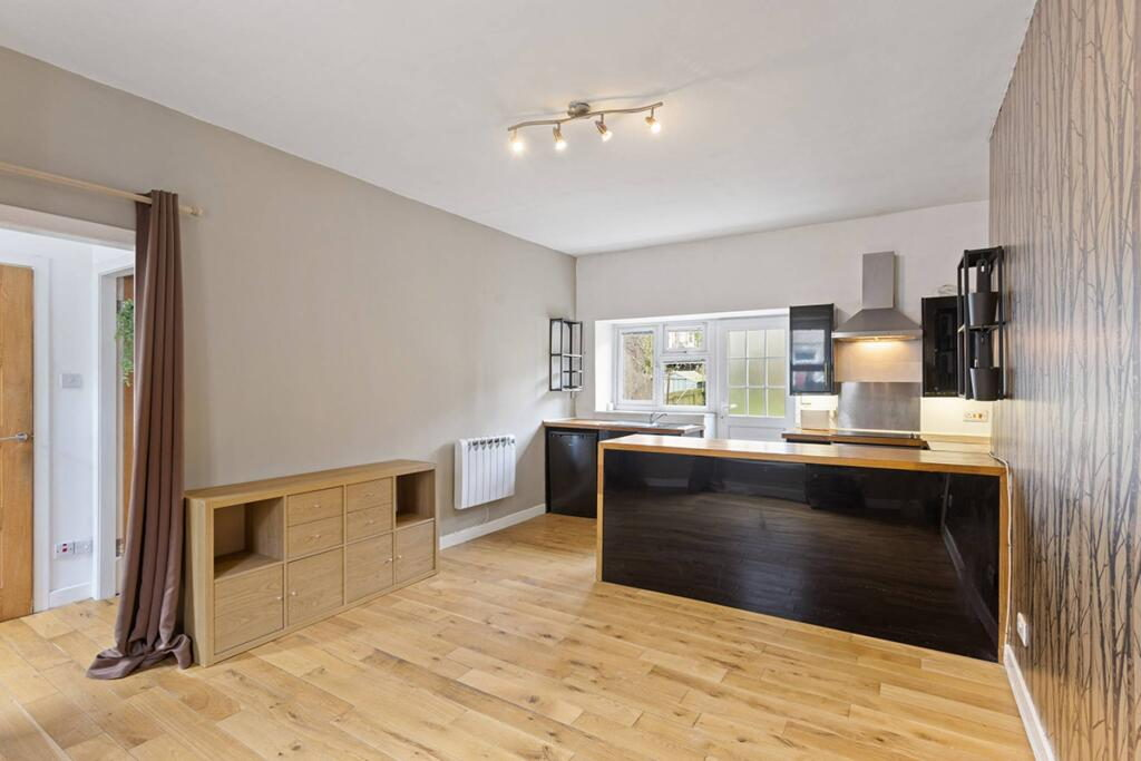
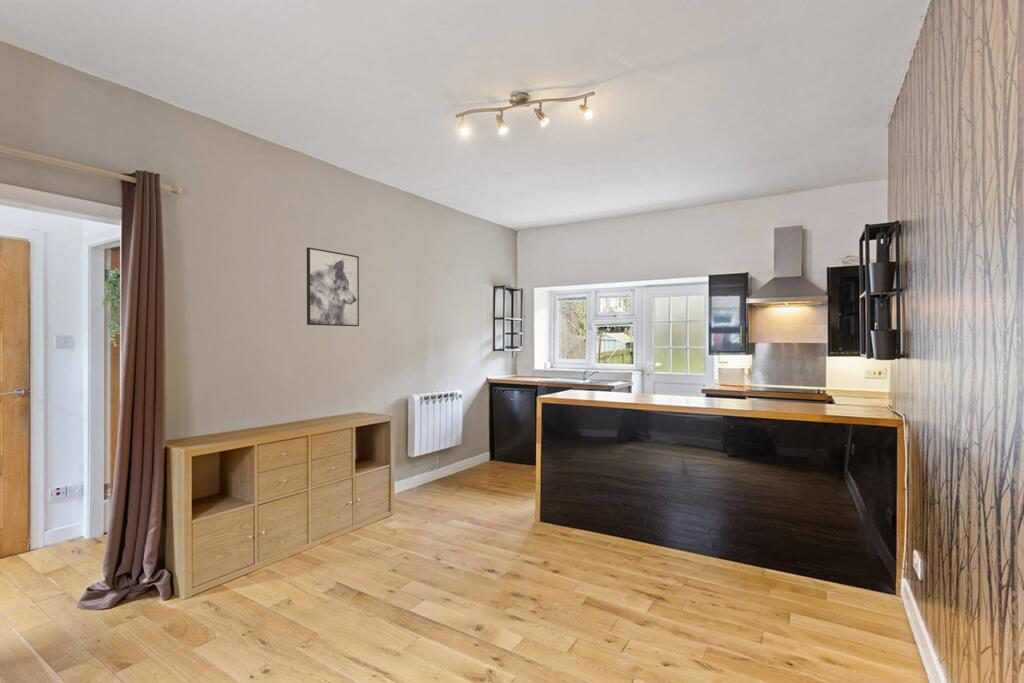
+ wall art [306,246,360,327]
